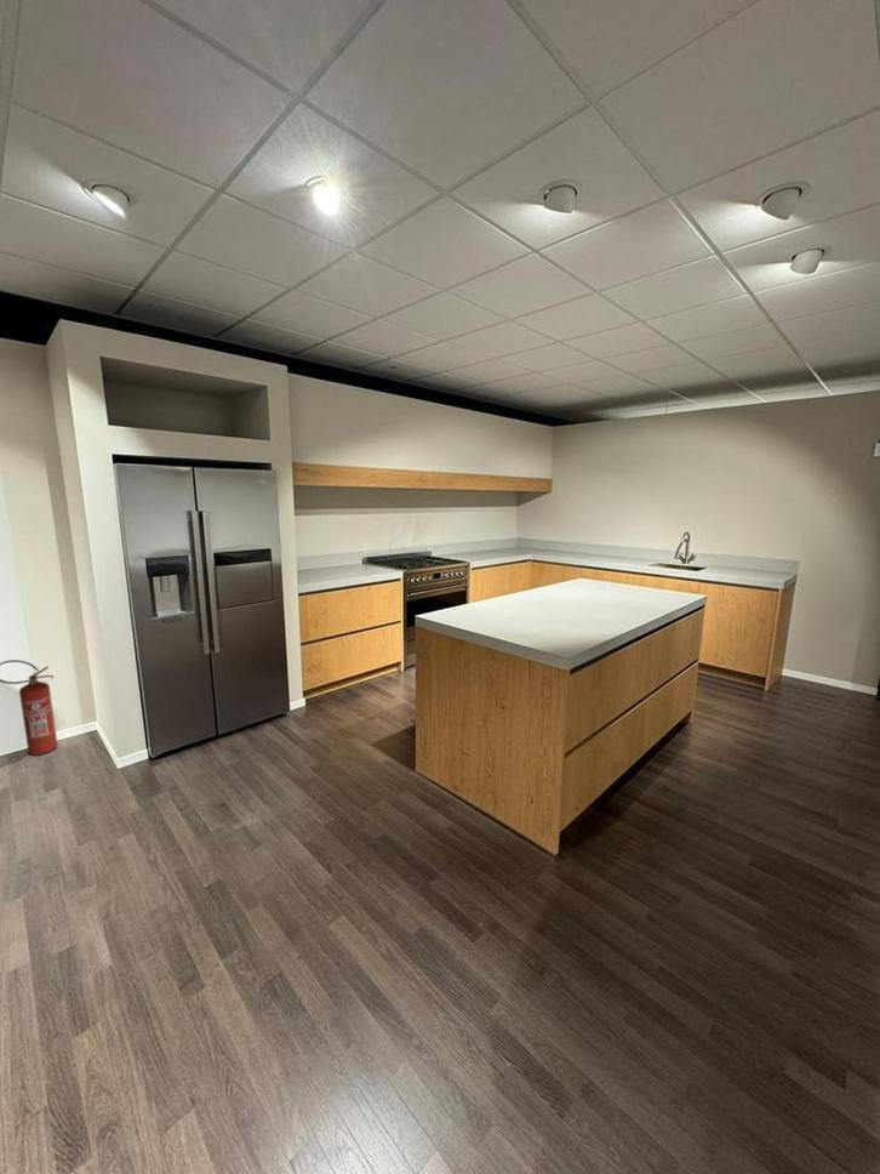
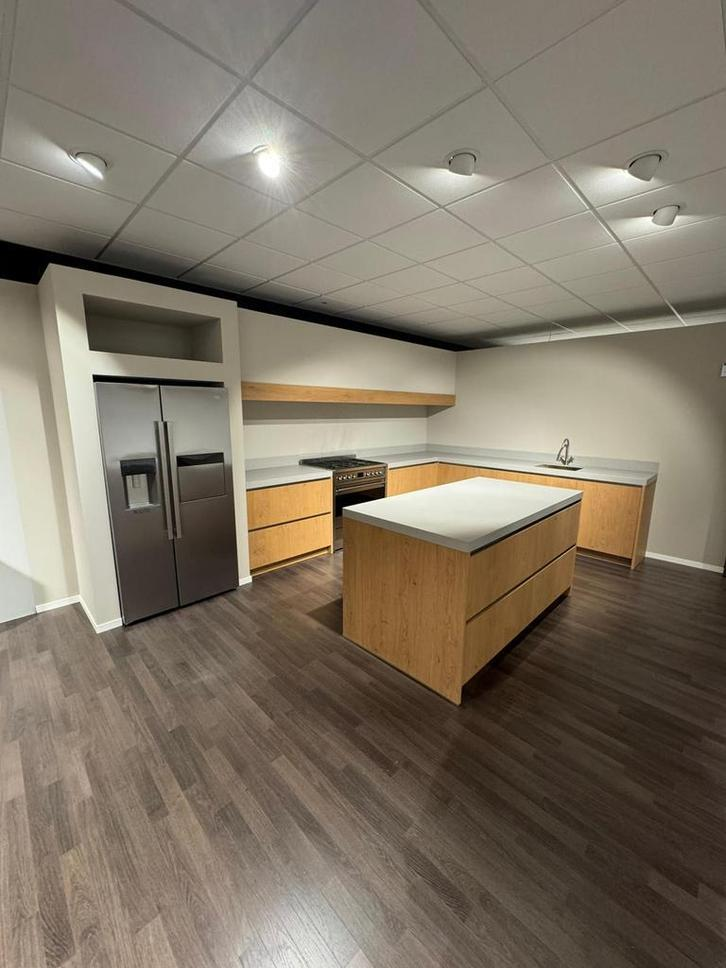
- fire extinguisher [0,659,58,757]
